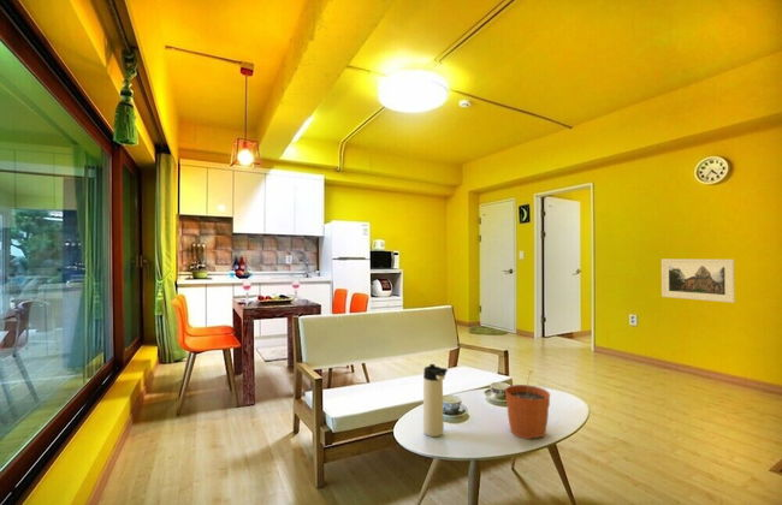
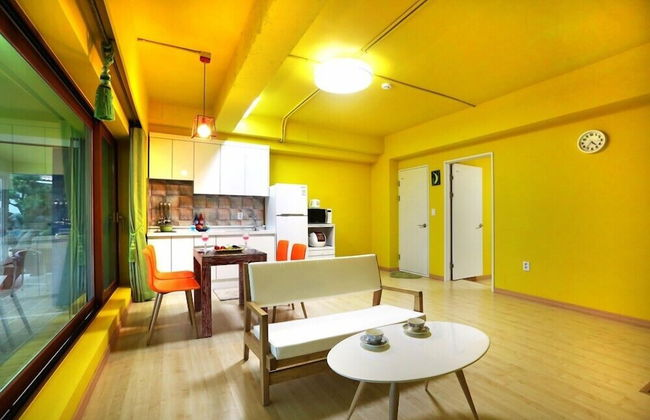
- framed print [660,259,736,304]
- plant pot [504,368,551,441]
- thermos bottle [422,363,449,438]
